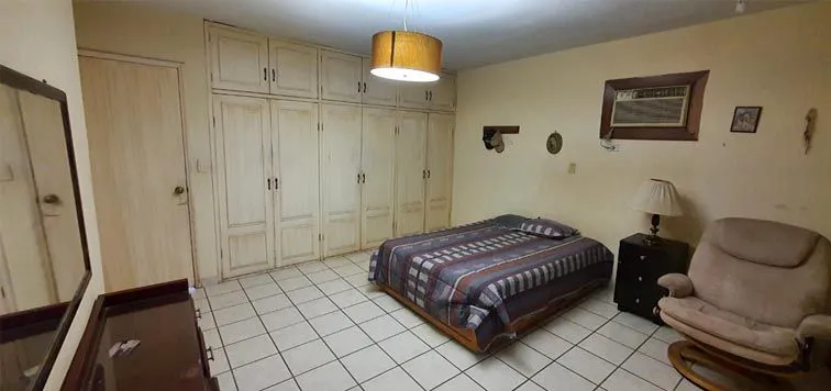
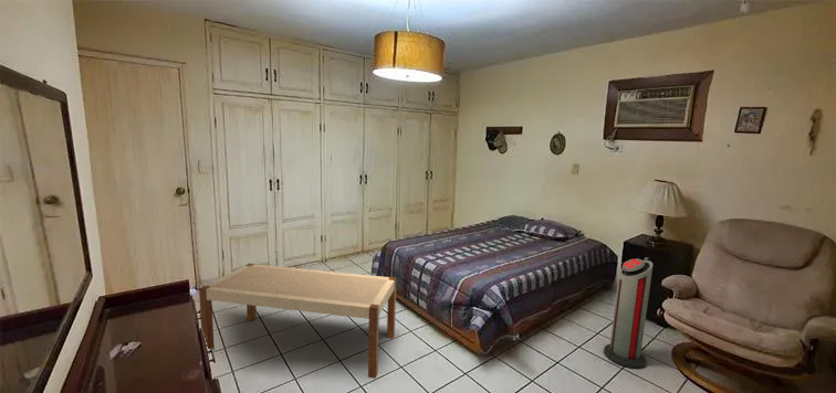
+ bench [198,263,397,380]
+ air purifier [603,257,654,370]
